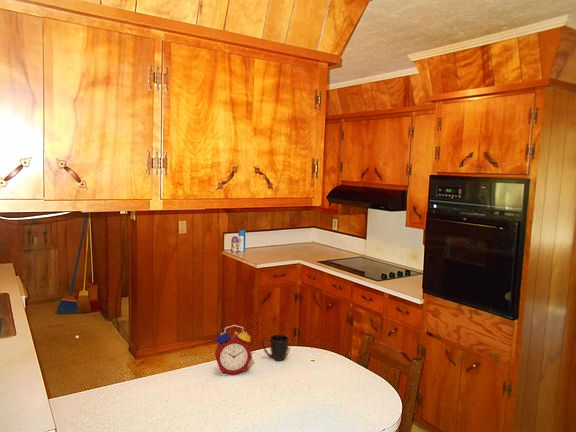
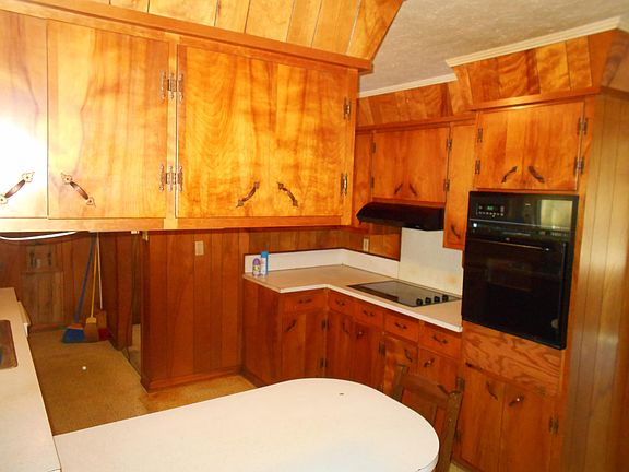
- alarm clock [214,324,253,376]
- mug [261,334,290,362]
